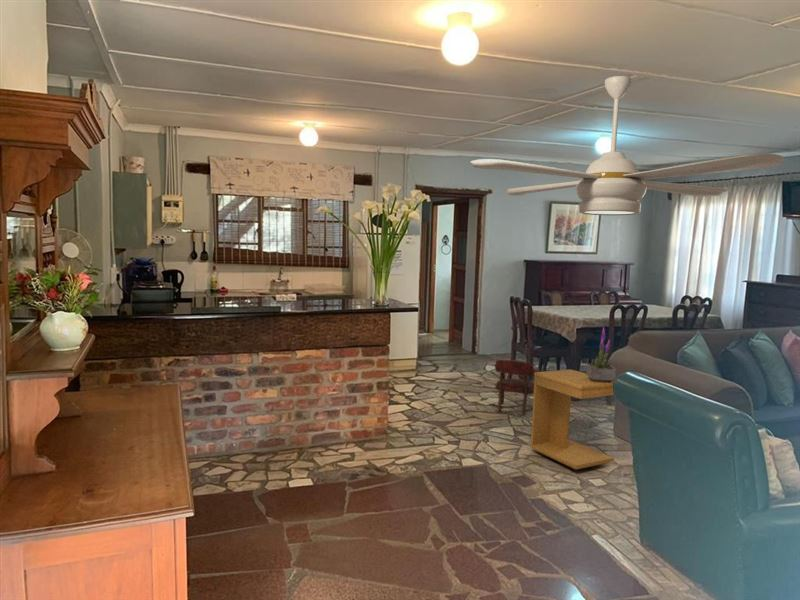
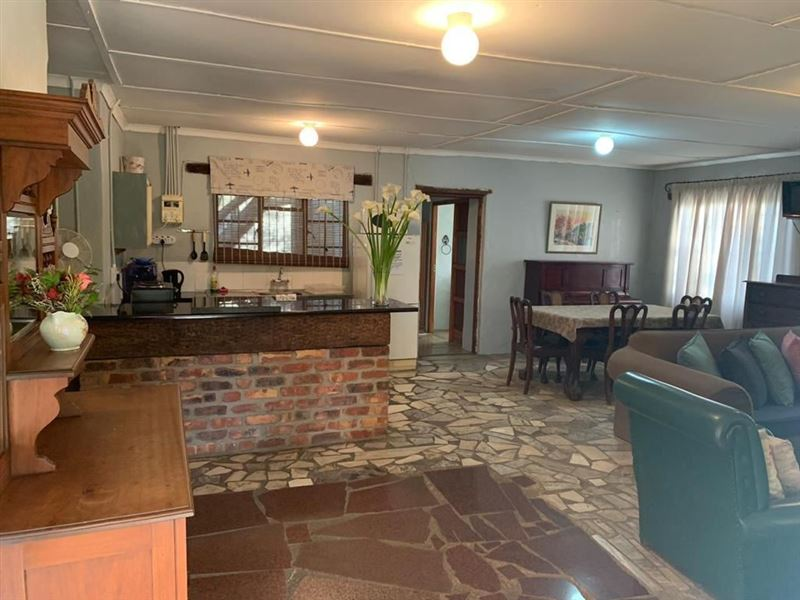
- potted plant [585,327,618,383]
- side table [529,368,615,471]
- stool [494,359,541,416]
- ceiling fan [469,75,785,216]
